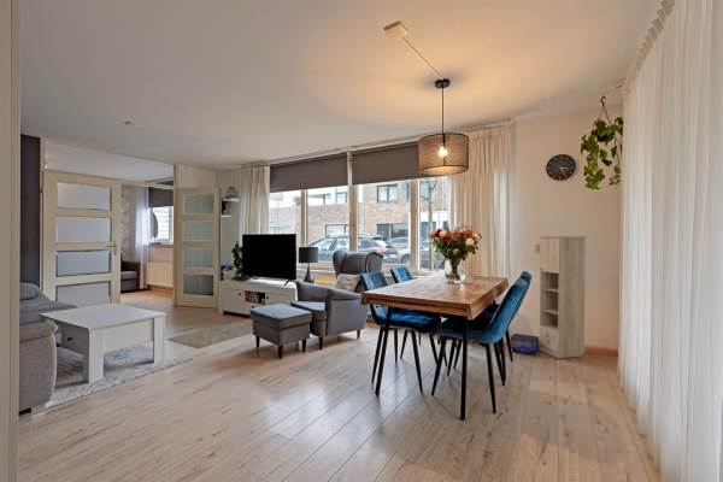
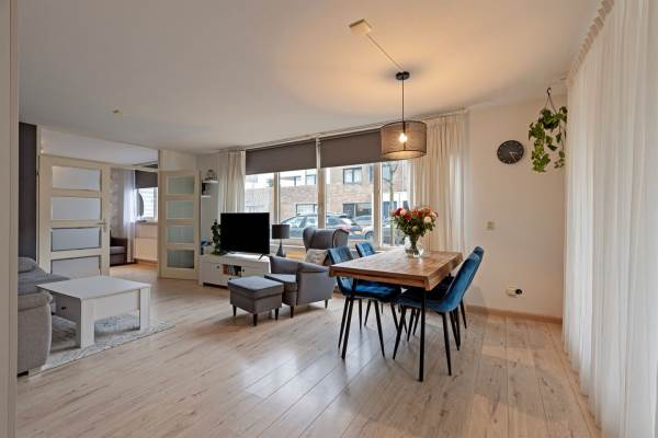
- rug [165,318,253,349]
- headphone box [509,333,539,357]
- storage cabinet [537,235,588,359]
